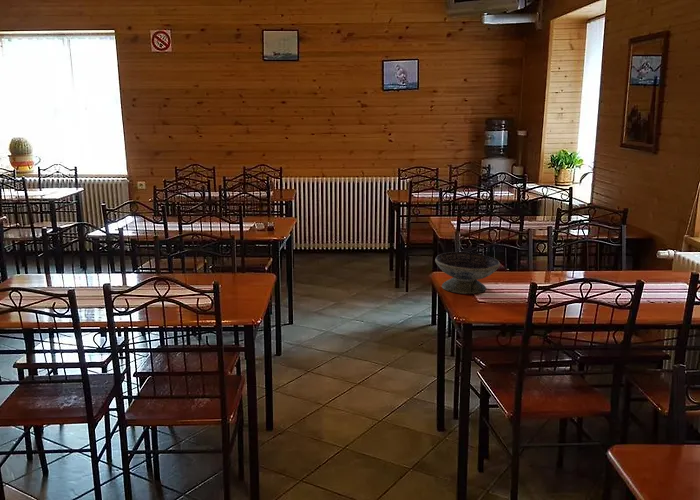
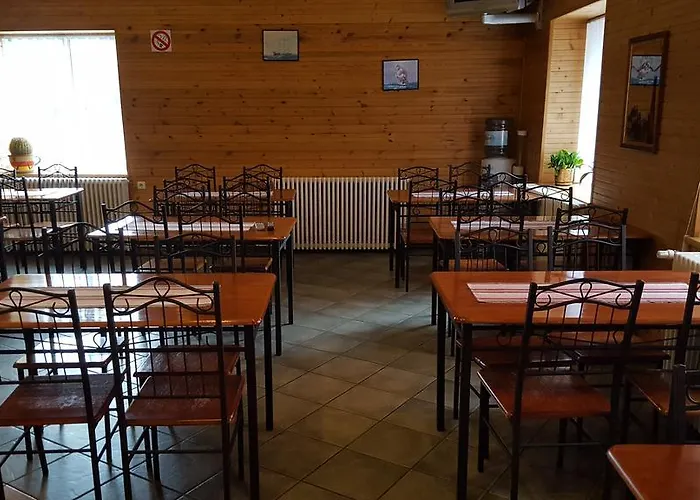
- decorative bowl [434,251,501,295]
